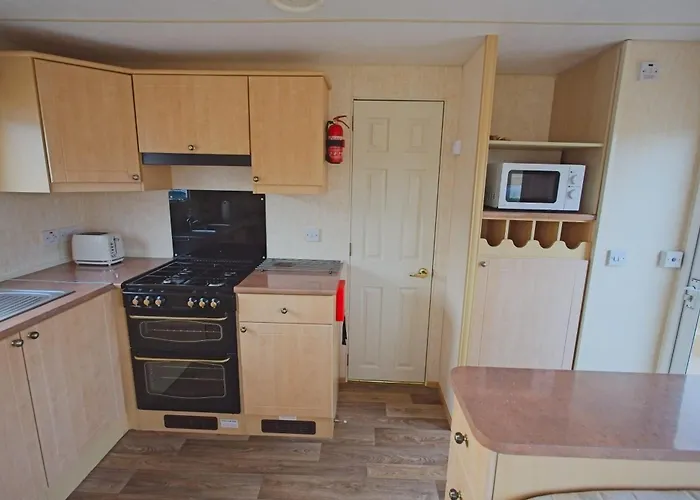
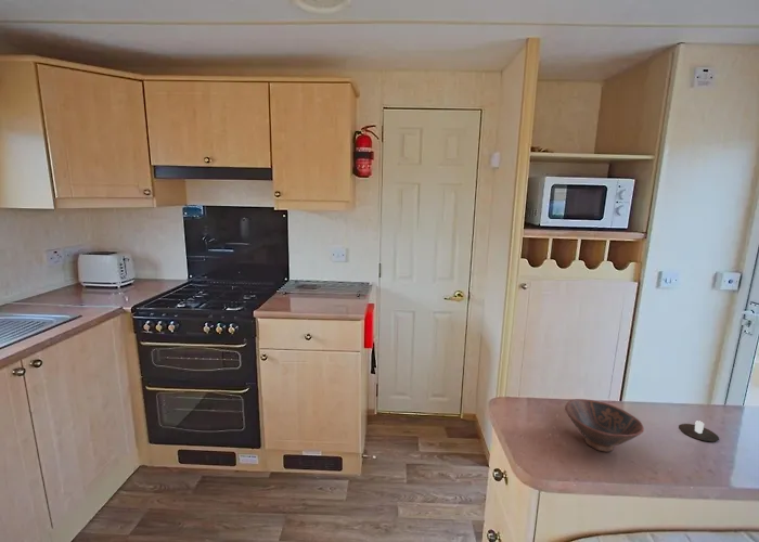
+ candle [678,420,720,442]
+ bowl [564,398,645,453]
